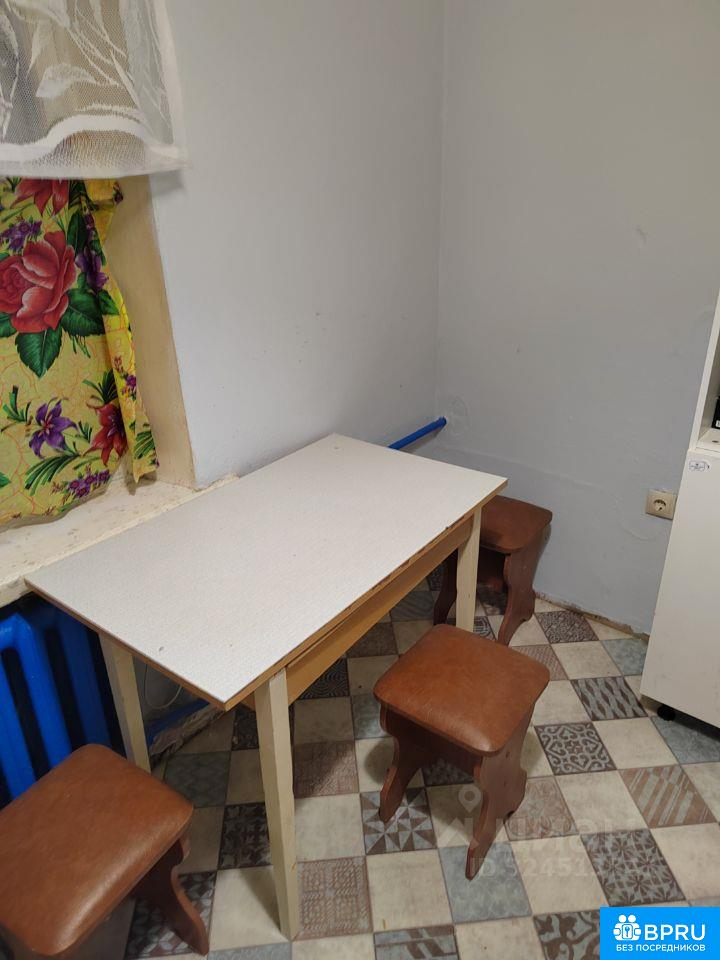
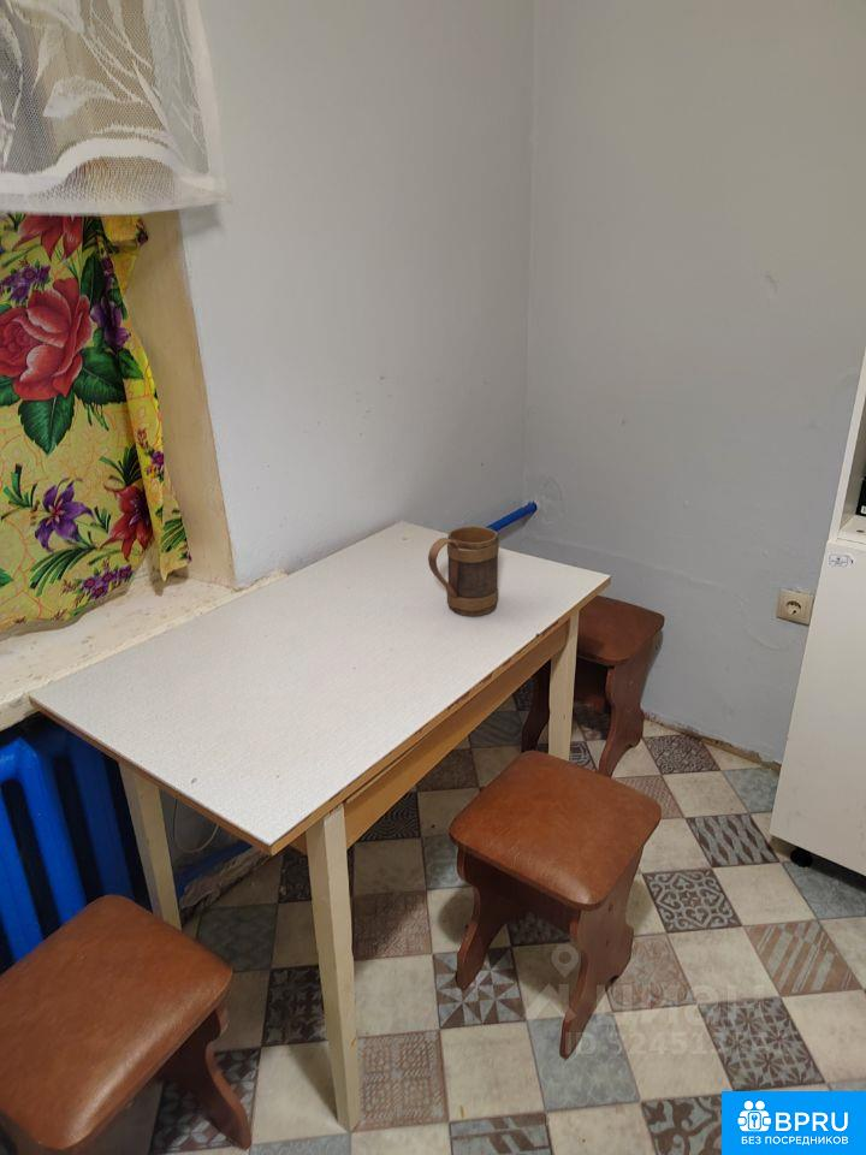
+ mug [427,525,500,617]
